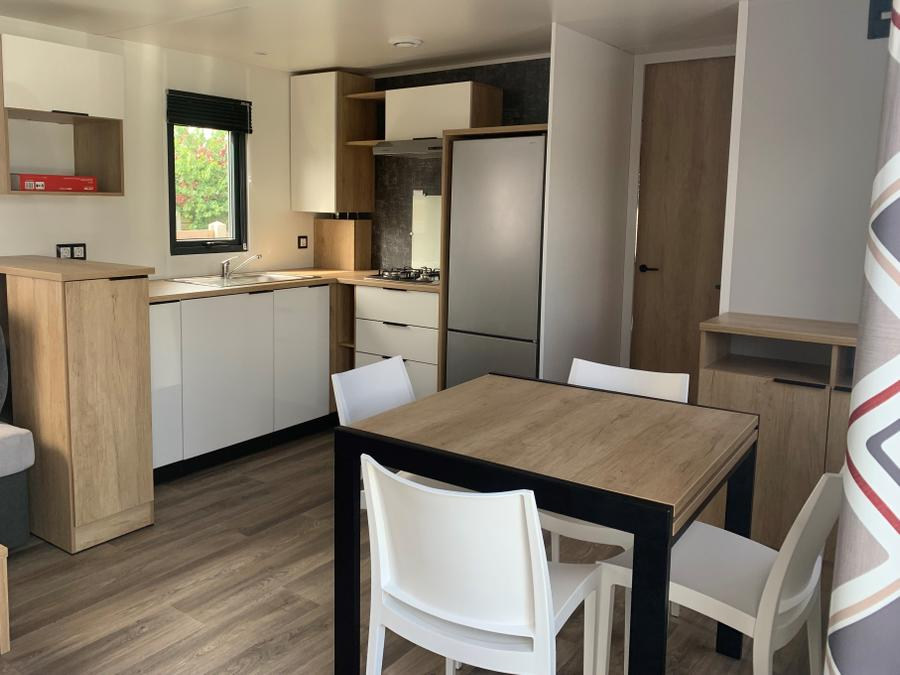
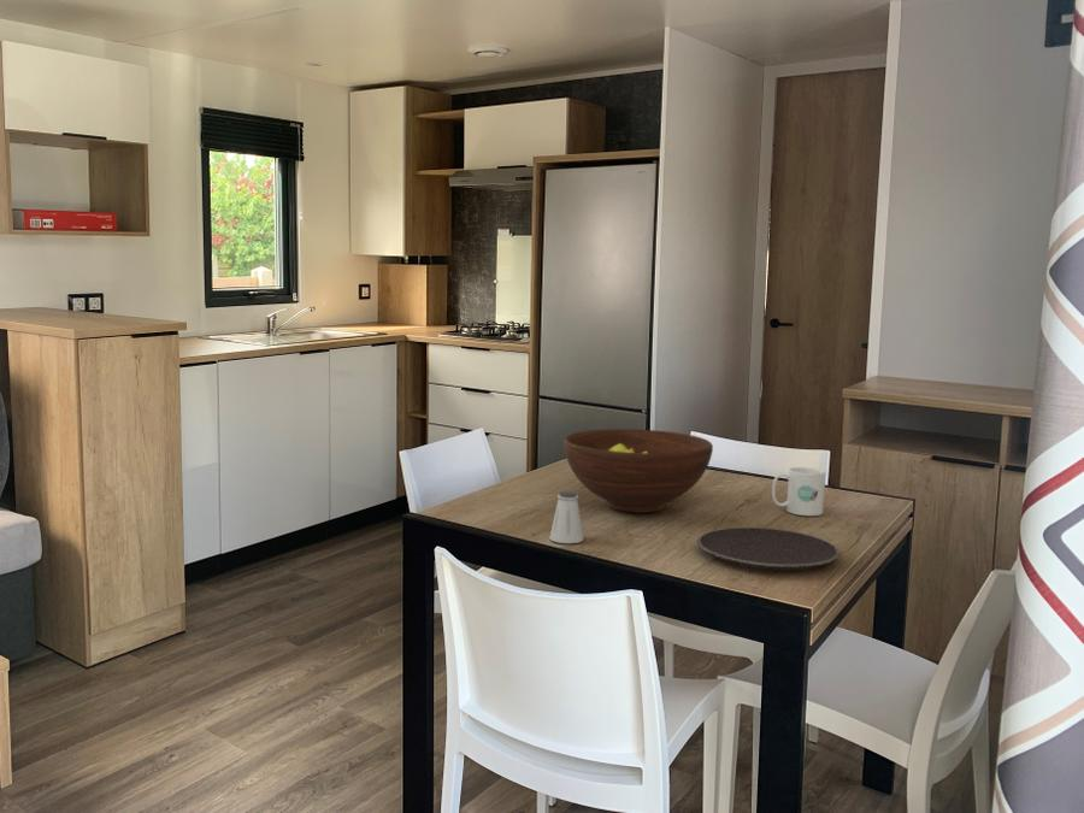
+ saltshaker [548,489,585,544]
+ fruit bowl [562,428,714,514]
+ mug [771,466,826,517]
+ plate [696,526,841,571]
